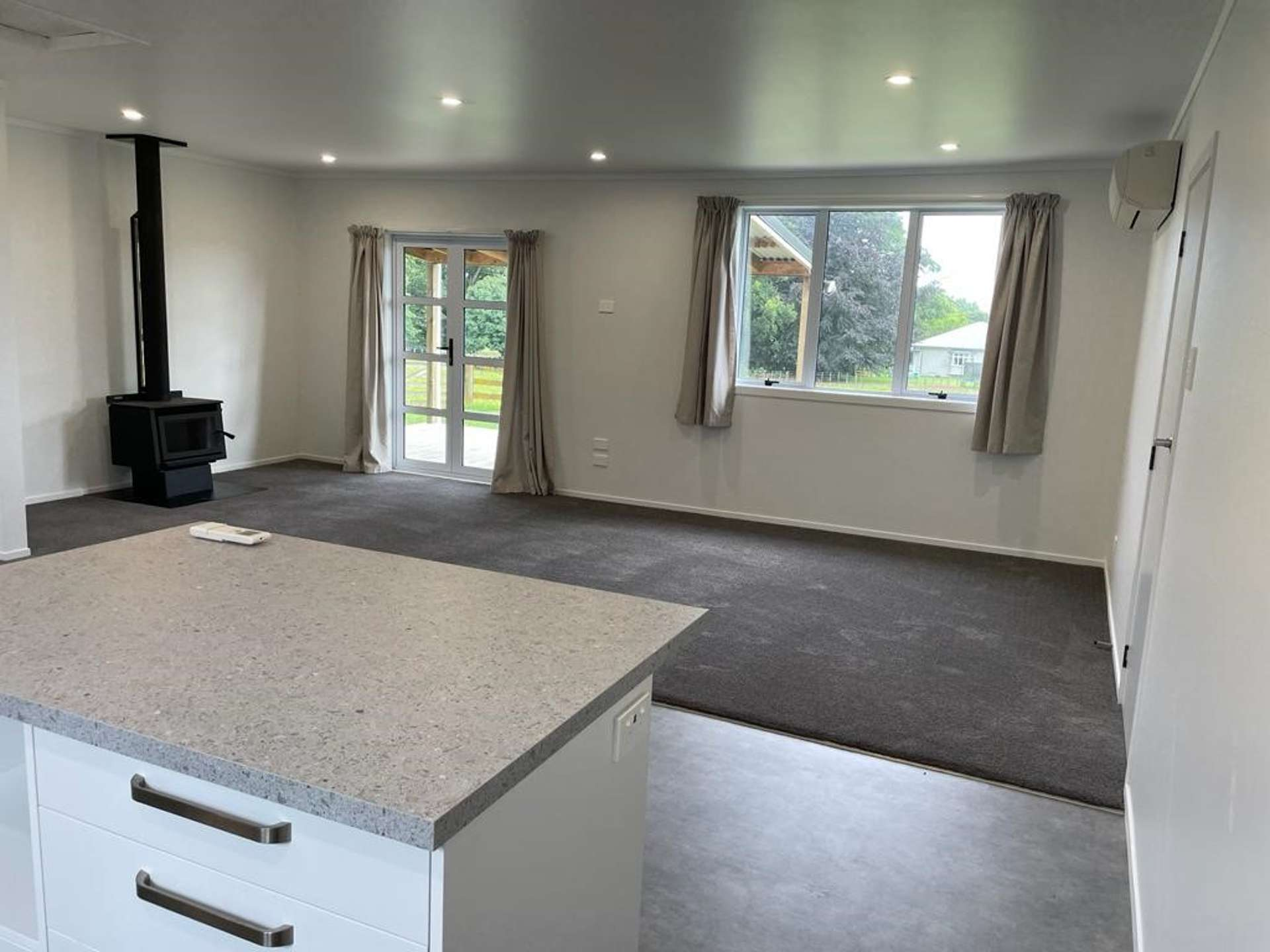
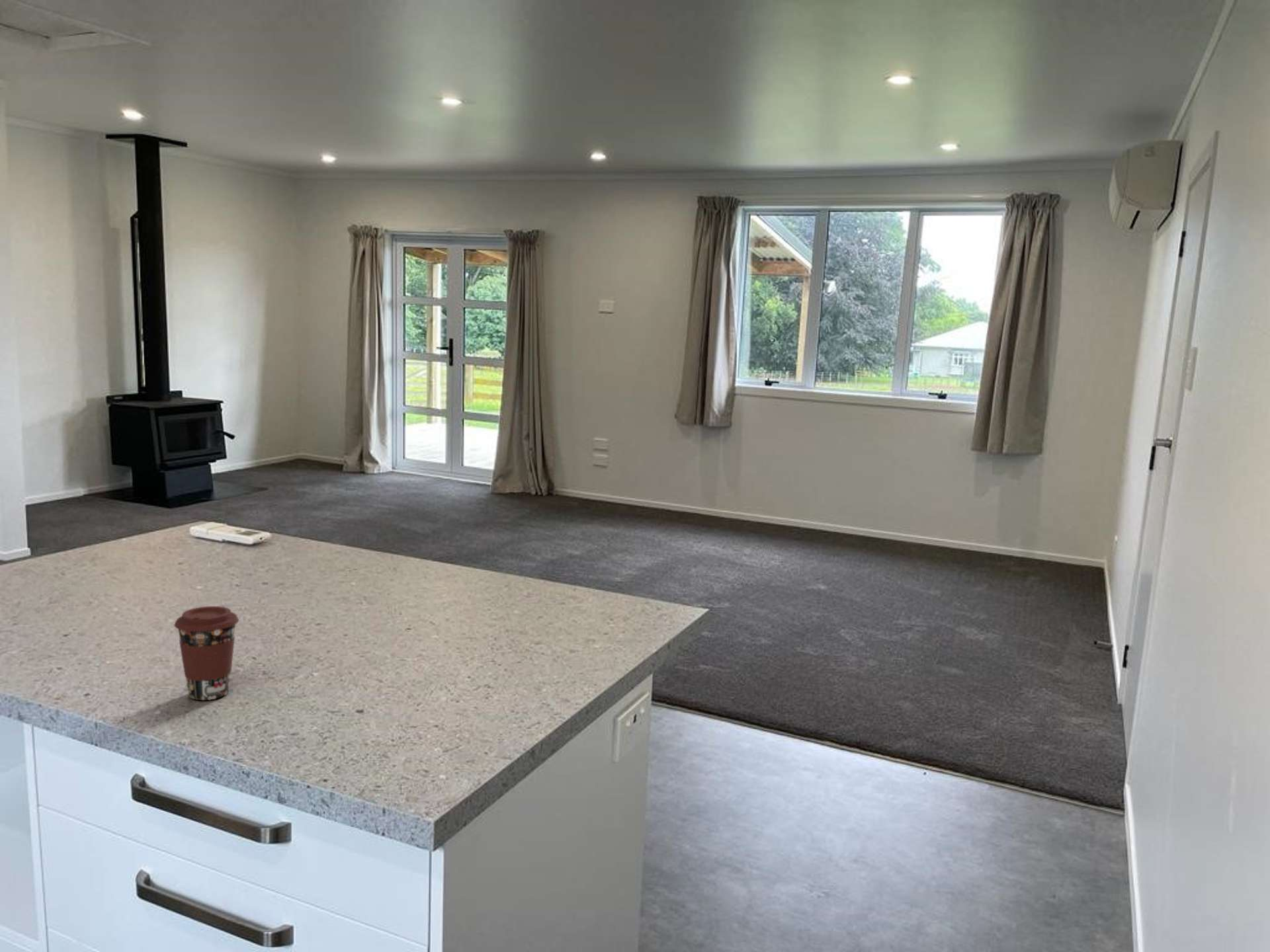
+ coffee cup [173,606,239,701]
